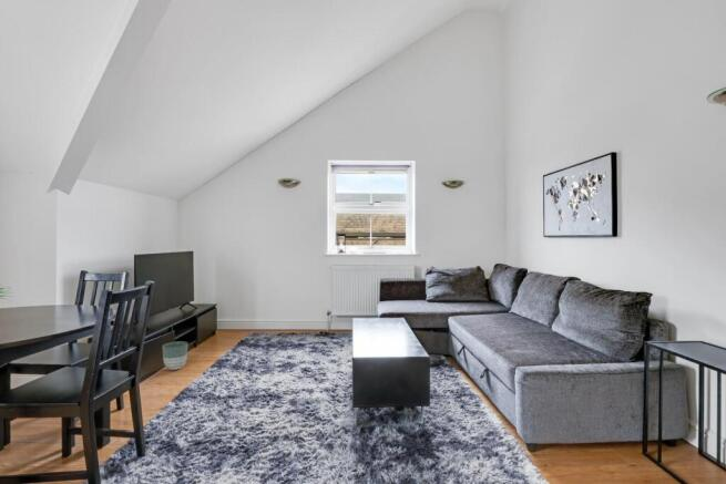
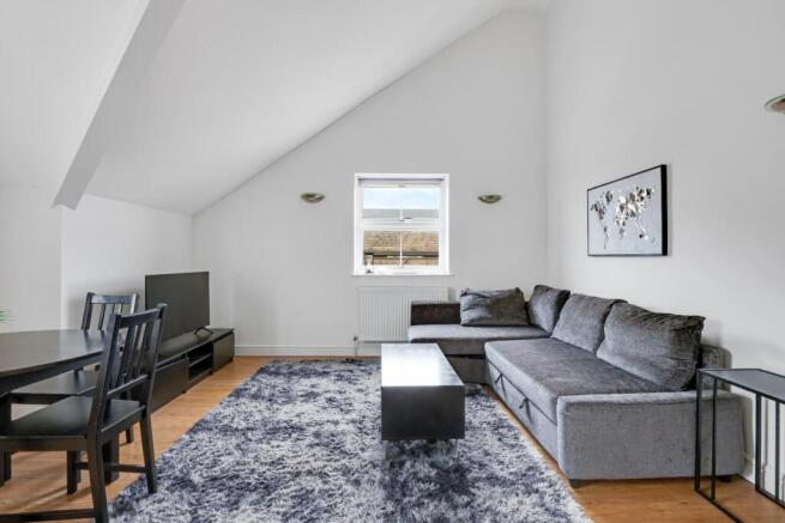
- planter [162,340,188,371]
